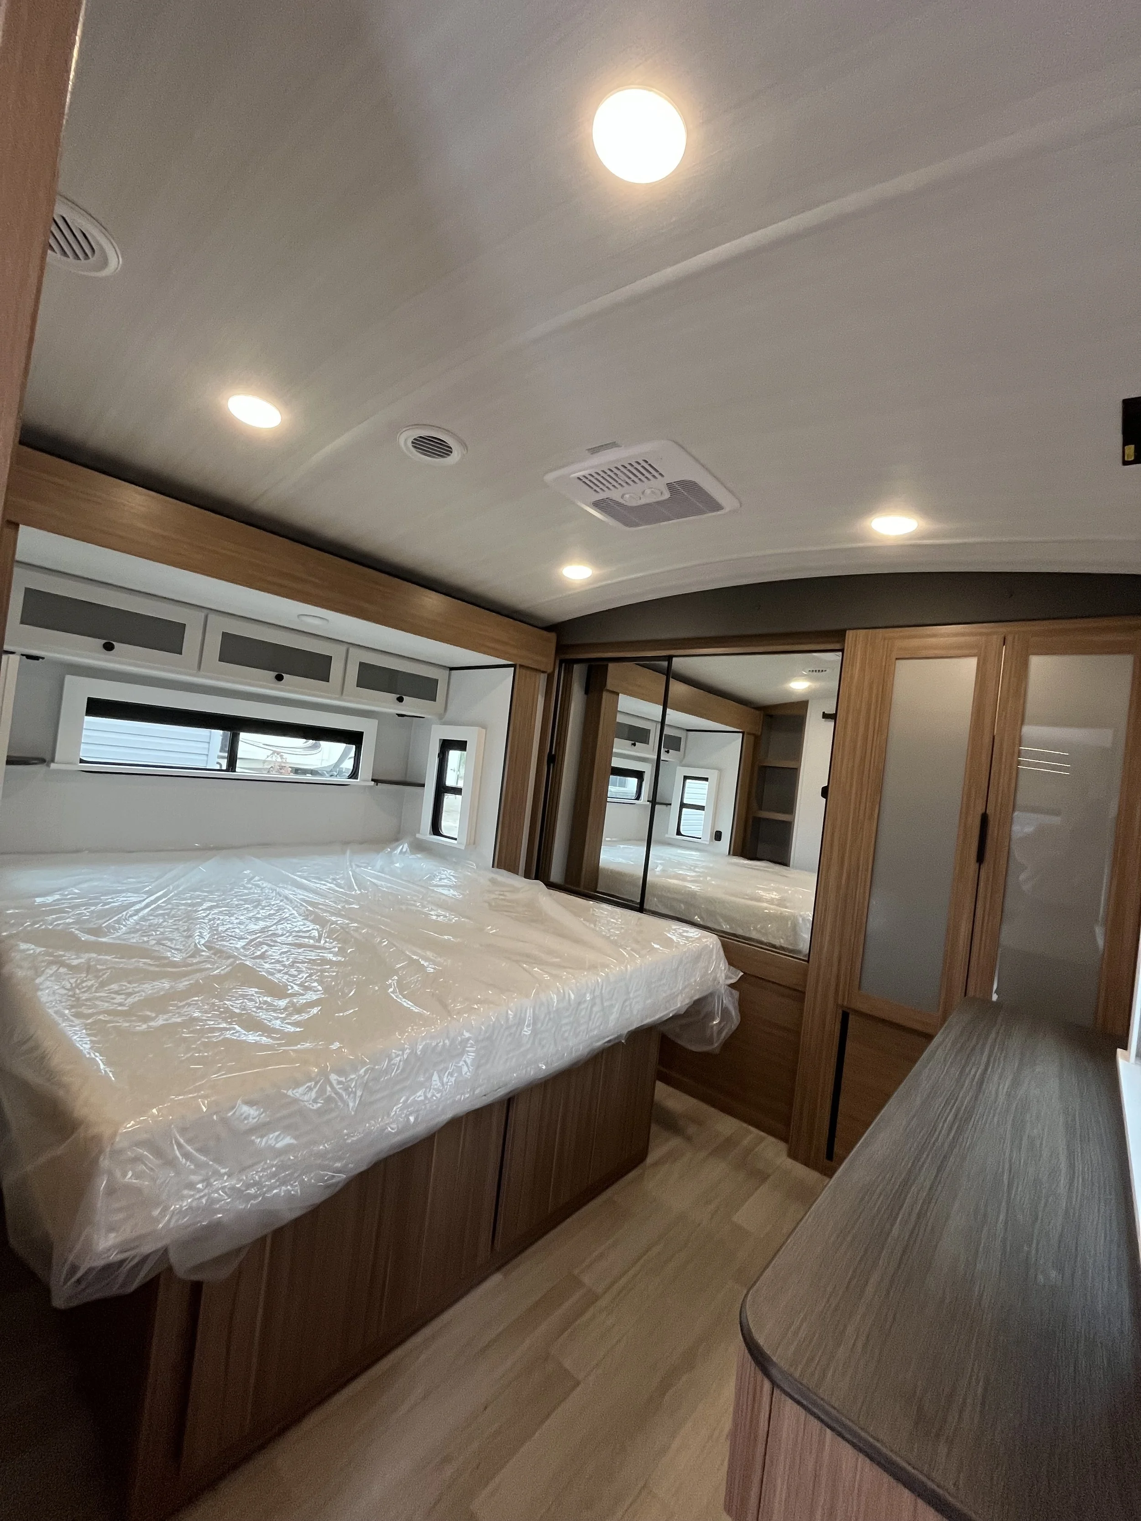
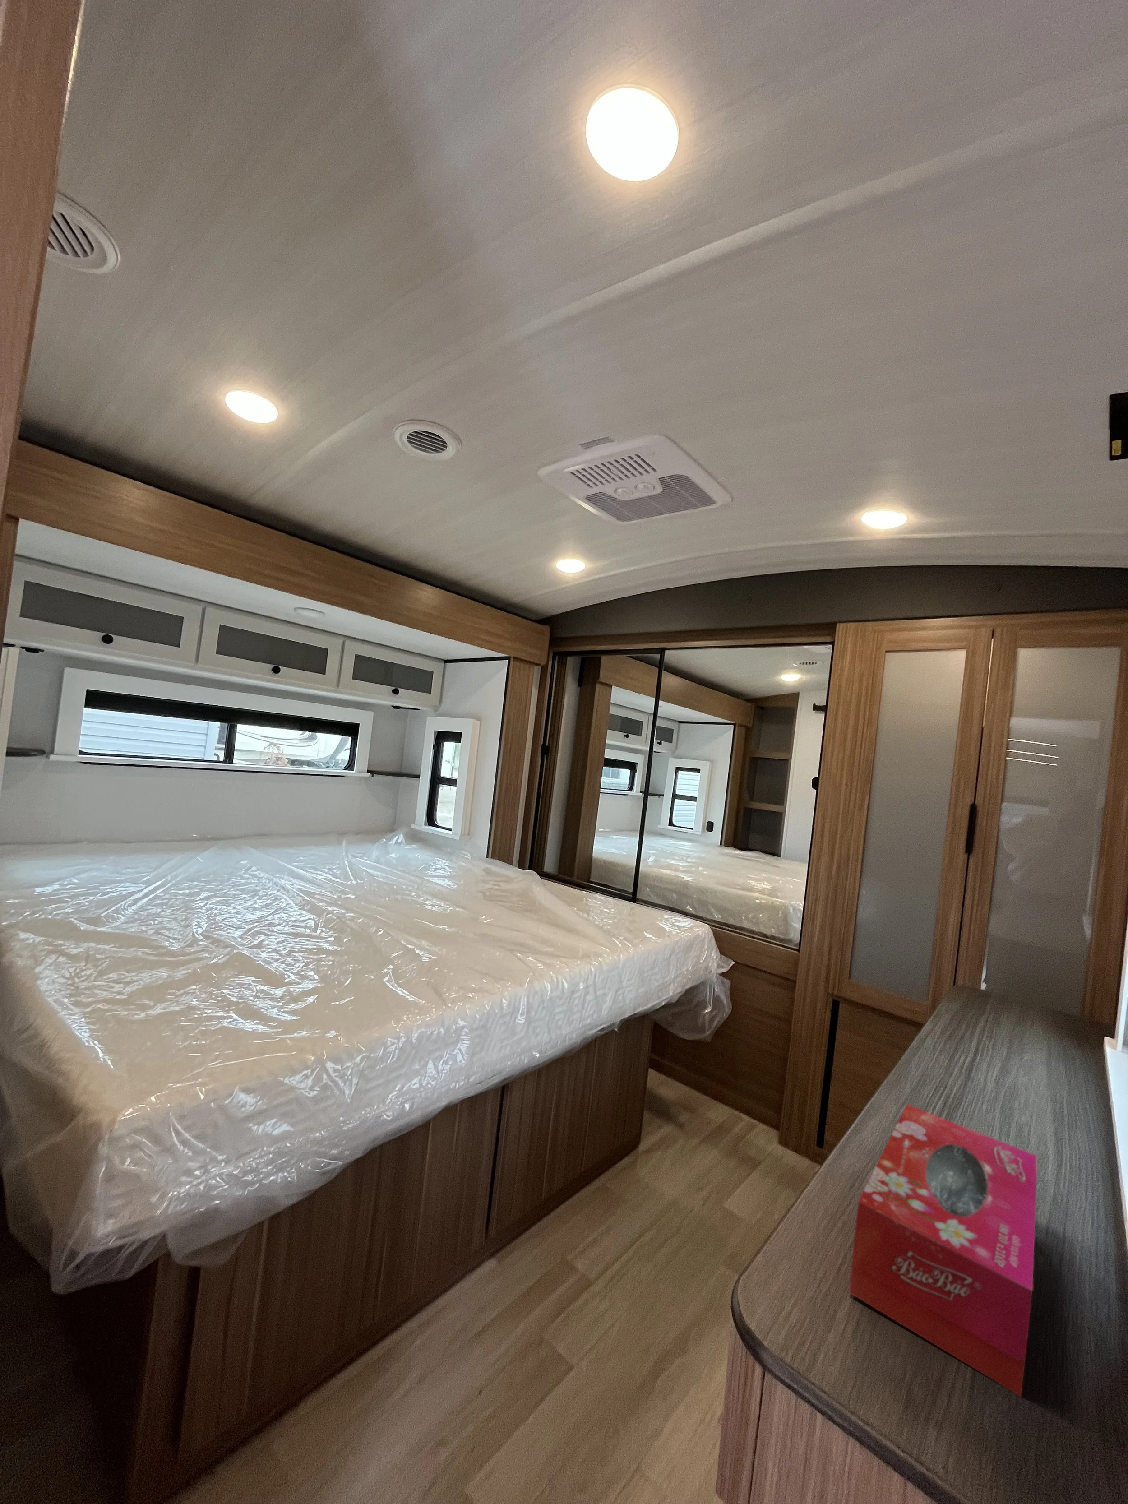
+ tissue box [848,1103,1038,1397]
